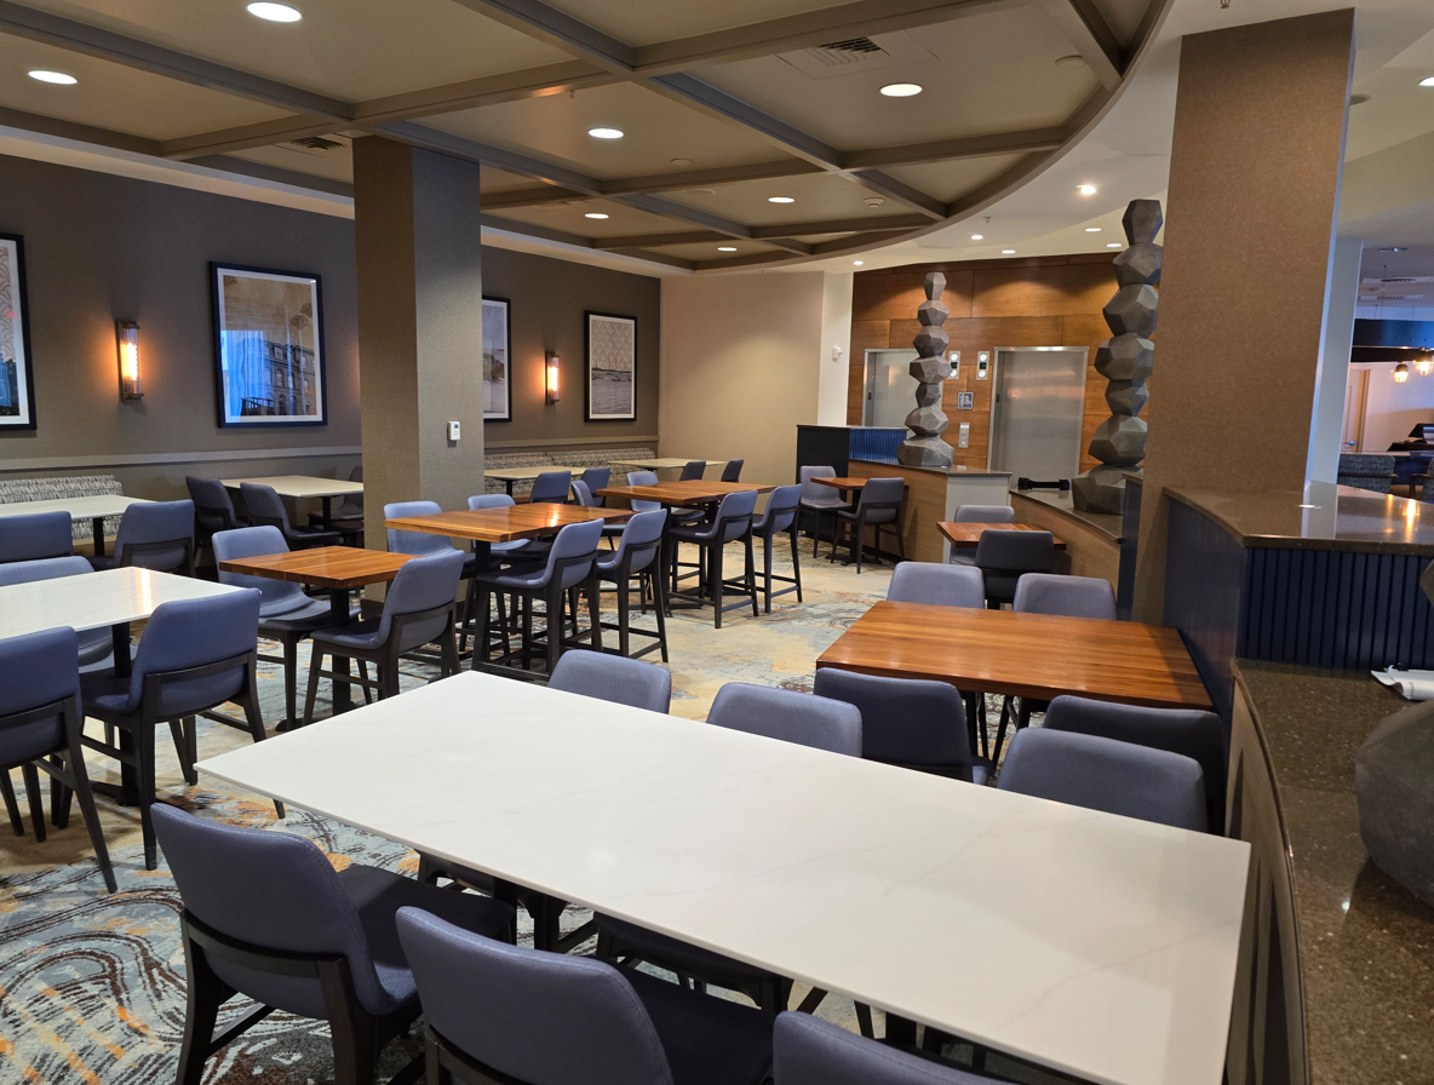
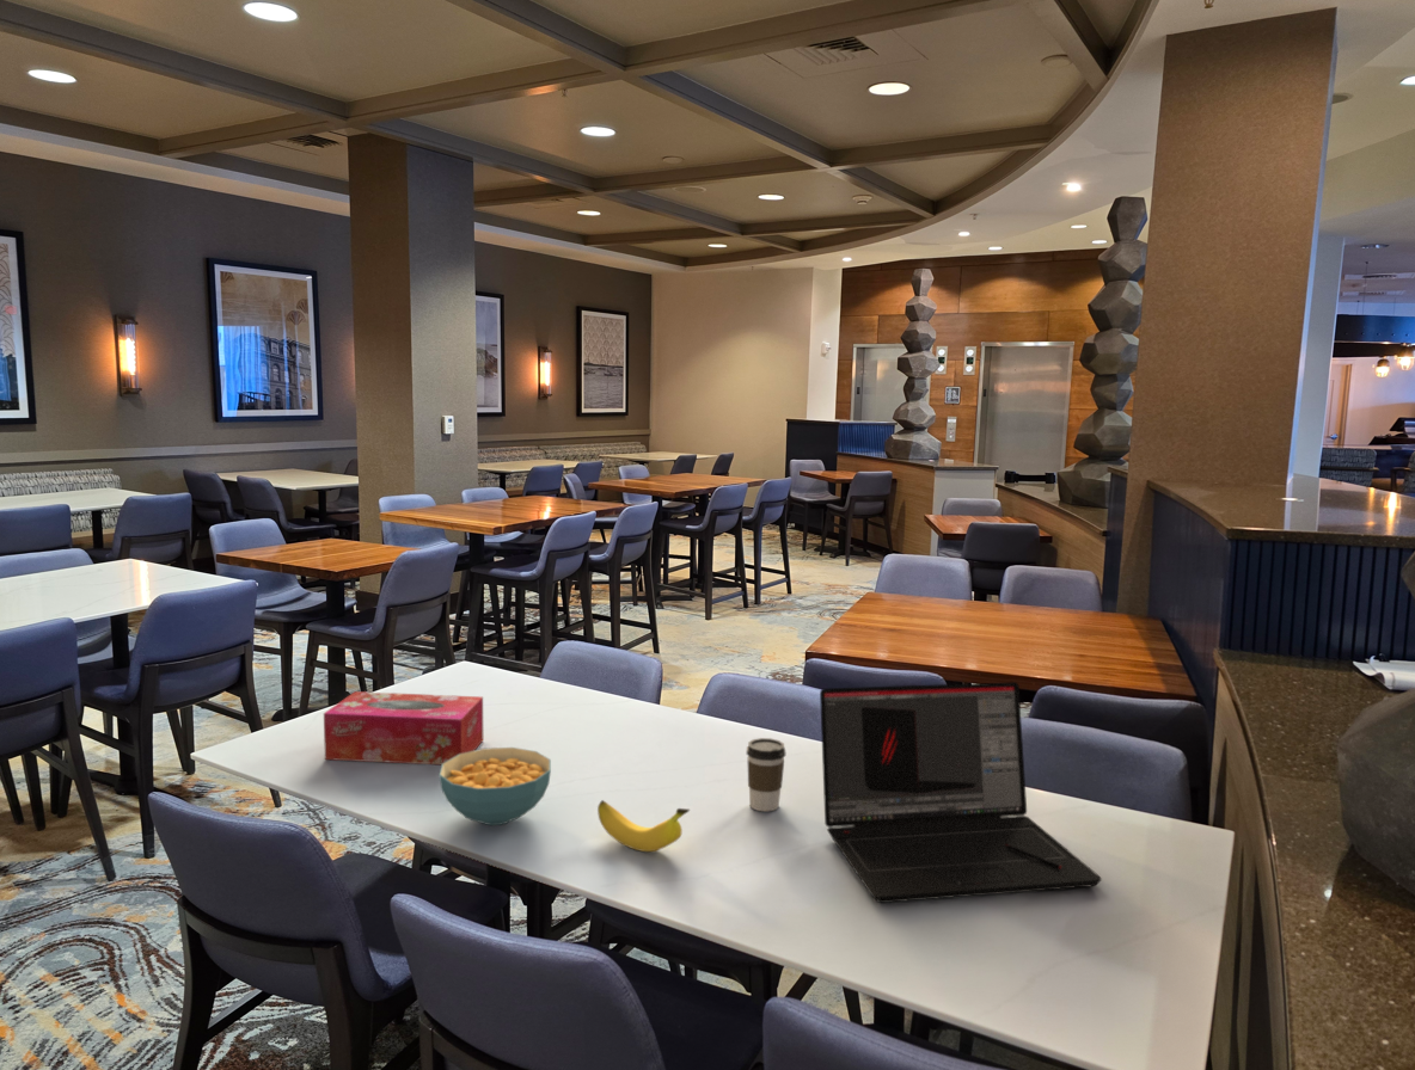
+ laptop [819,681,1103,904]
+ coffee cup [746,737,786,812]
+ banana [596,799,691,853]
+ tissue box [323,690,484,765]
+ cereal bowl [437,746,552,826]
